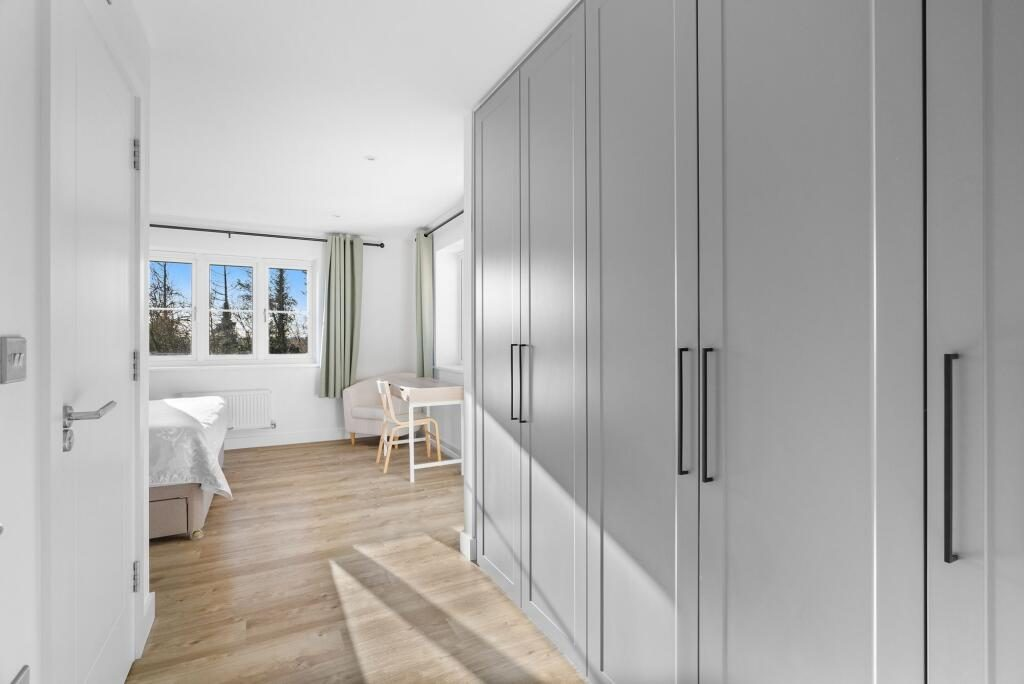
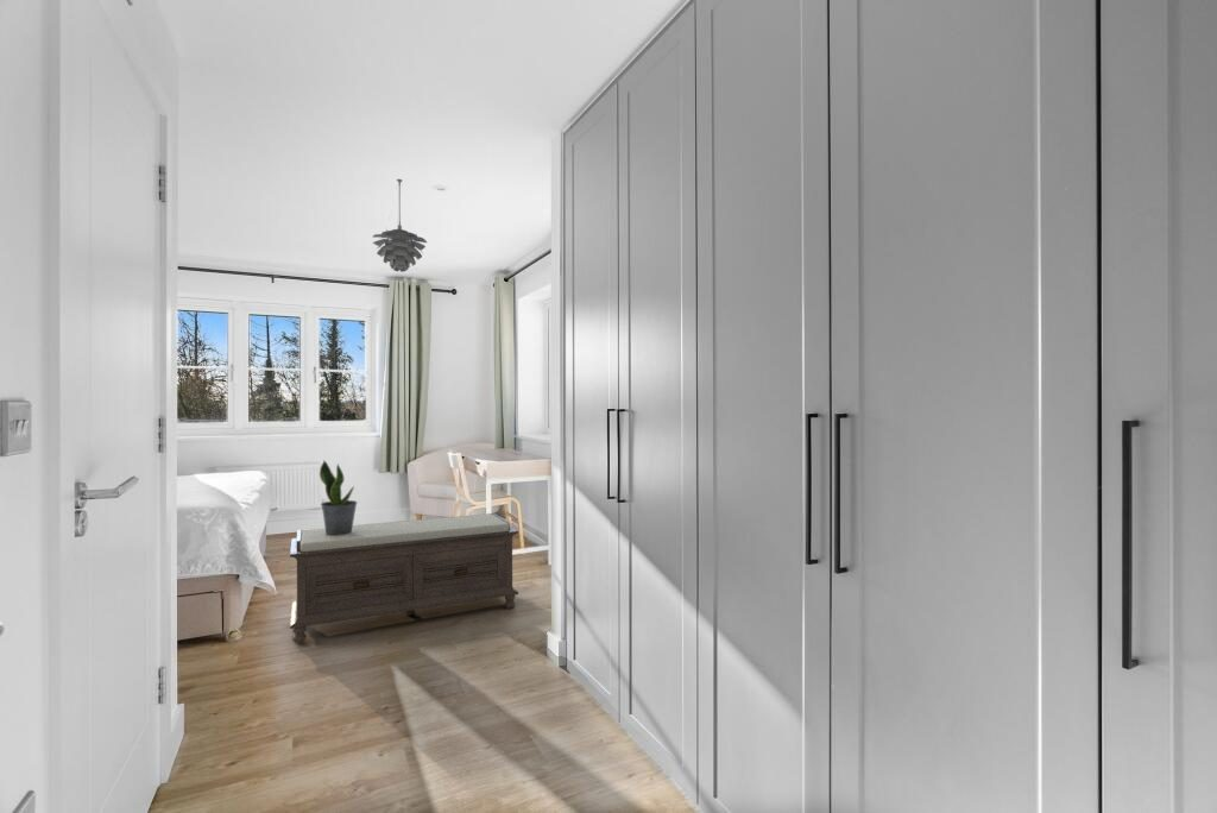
+ pendant light [372,178,428,273]
+ potted plant [319,459,359,536]
+ bench [289,512,519,644]
